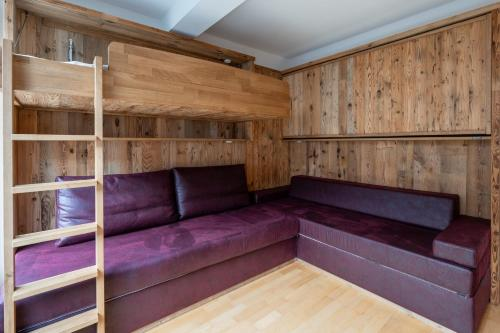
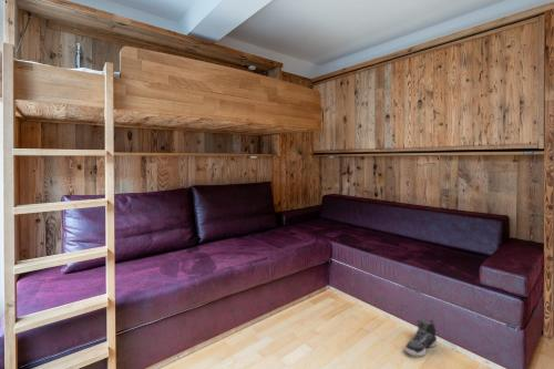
+ sneaker [403,318,438,357]
